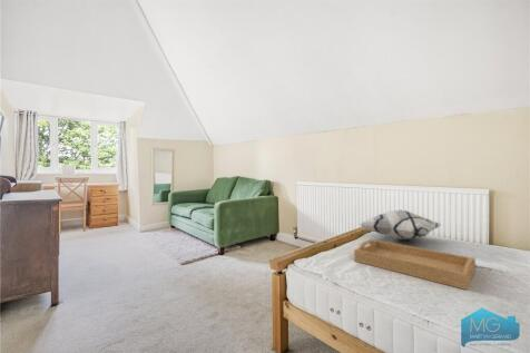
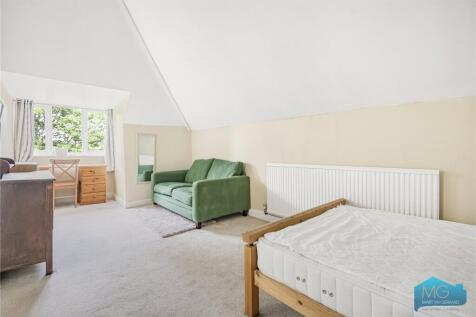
- serving tray [353,238,477,291]
- decorative pillow [359,208,442,241]
